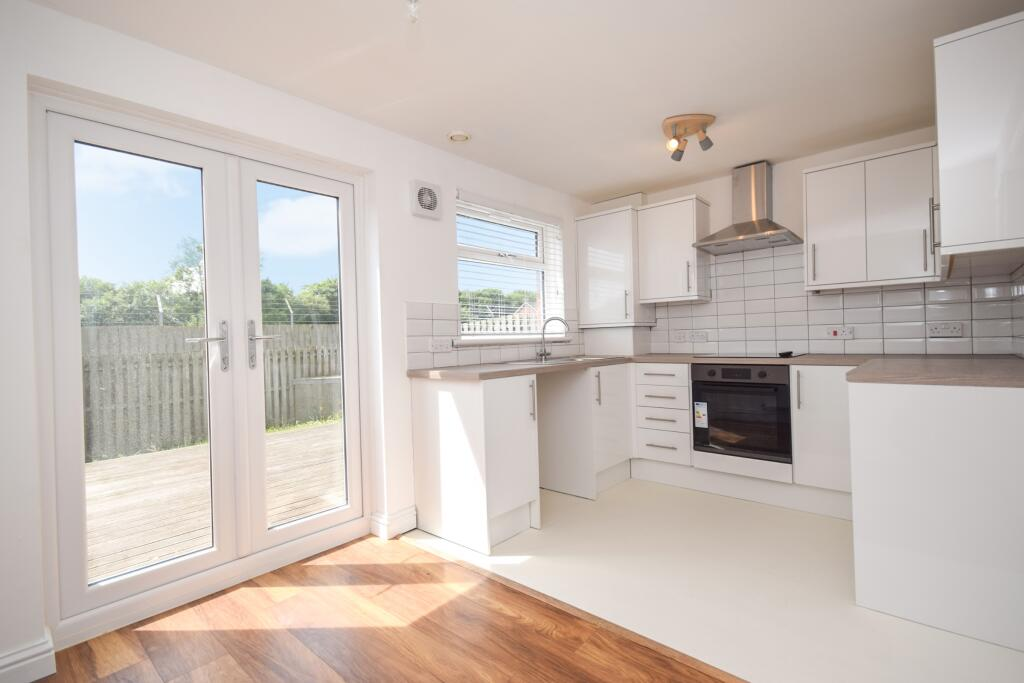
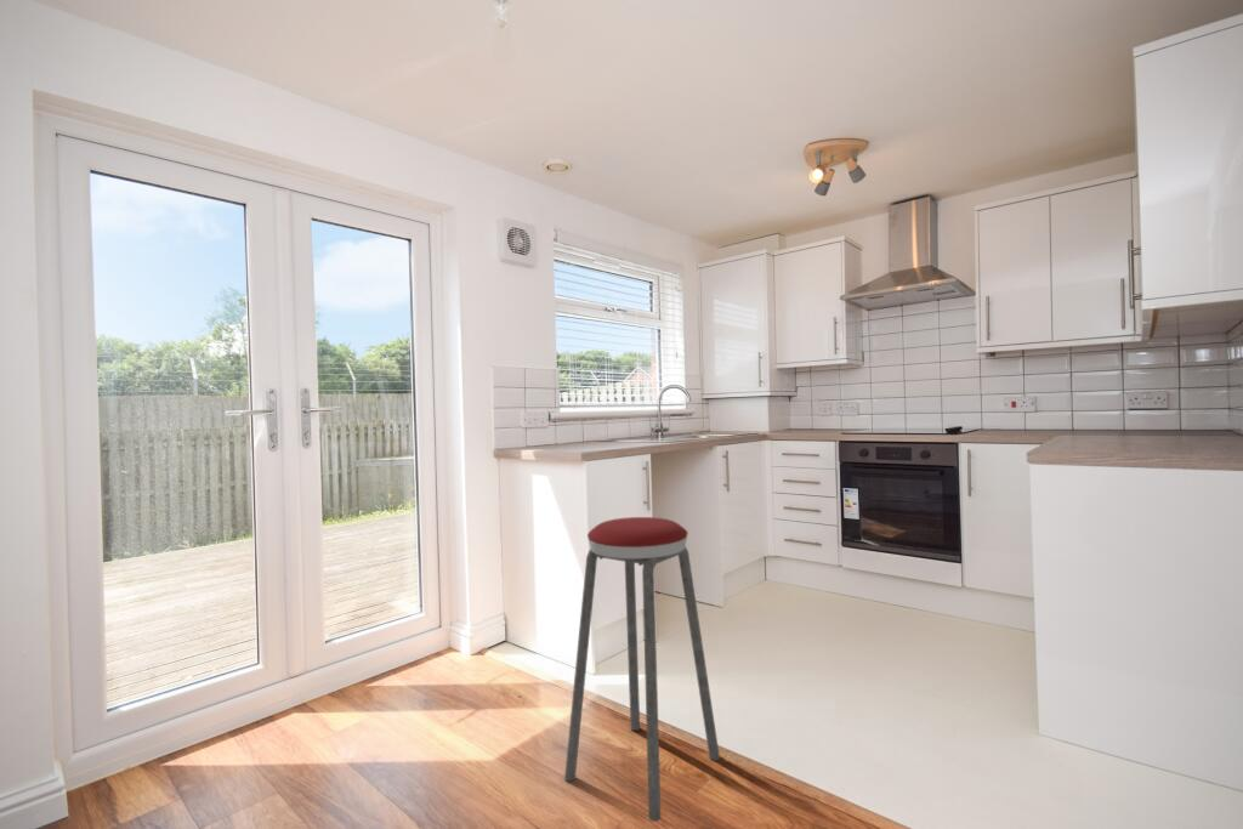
+ music stool [563,516,721,823]
